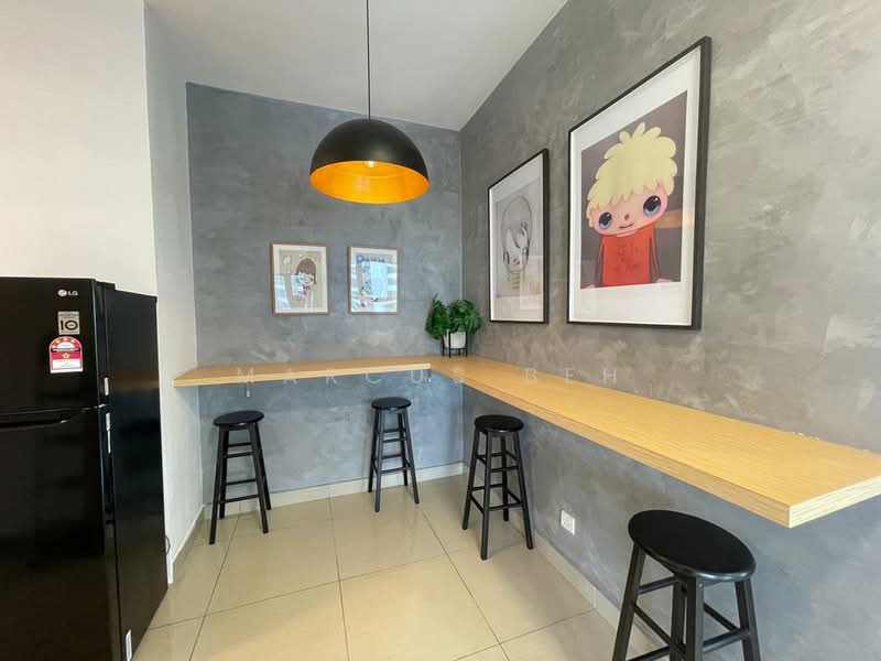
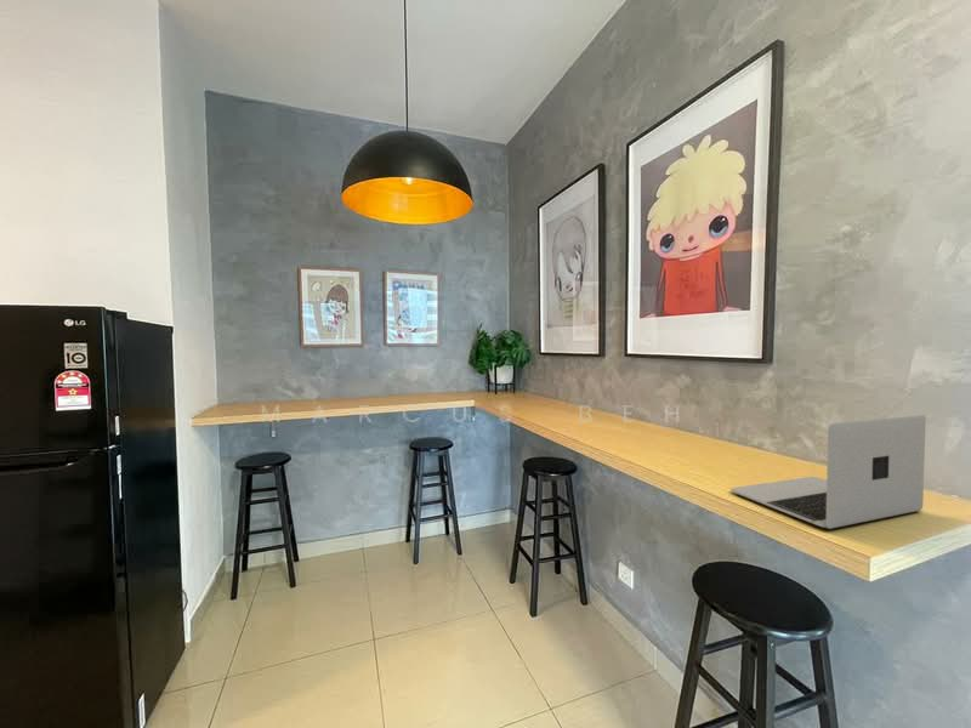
+ laptop [729,414,926,530]
